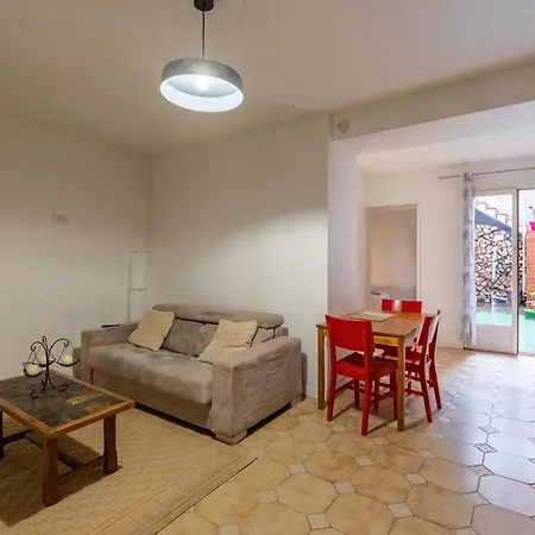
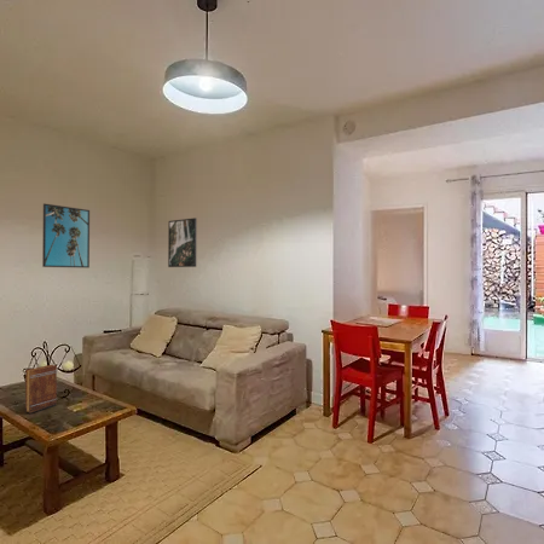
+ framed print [167,216,198,268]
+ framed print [41,202,91,268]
+ book [24,364,58,415]
